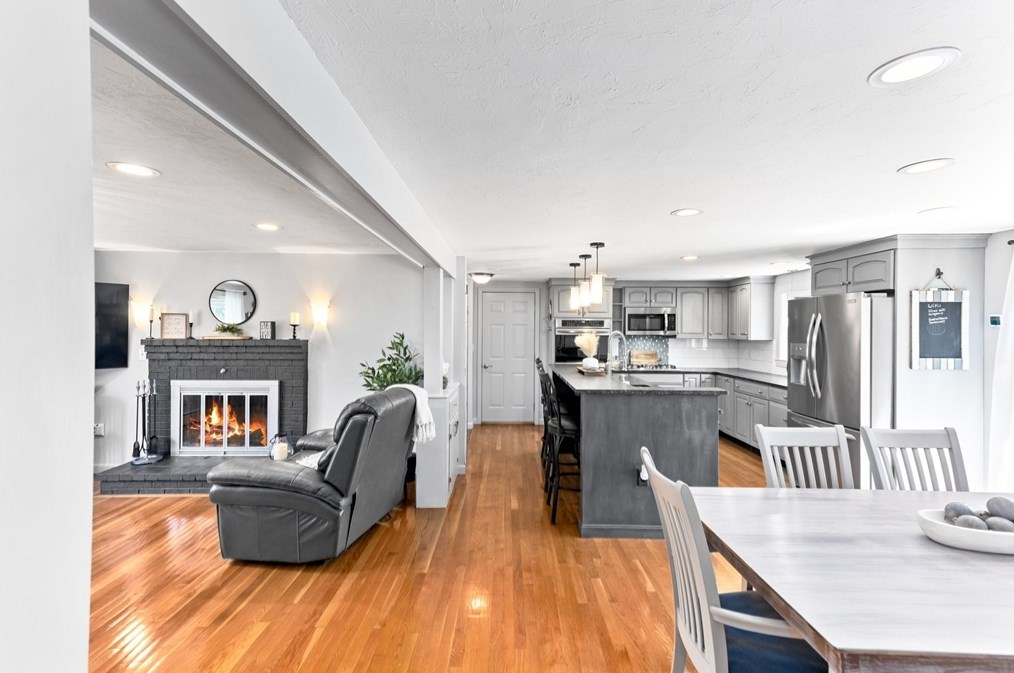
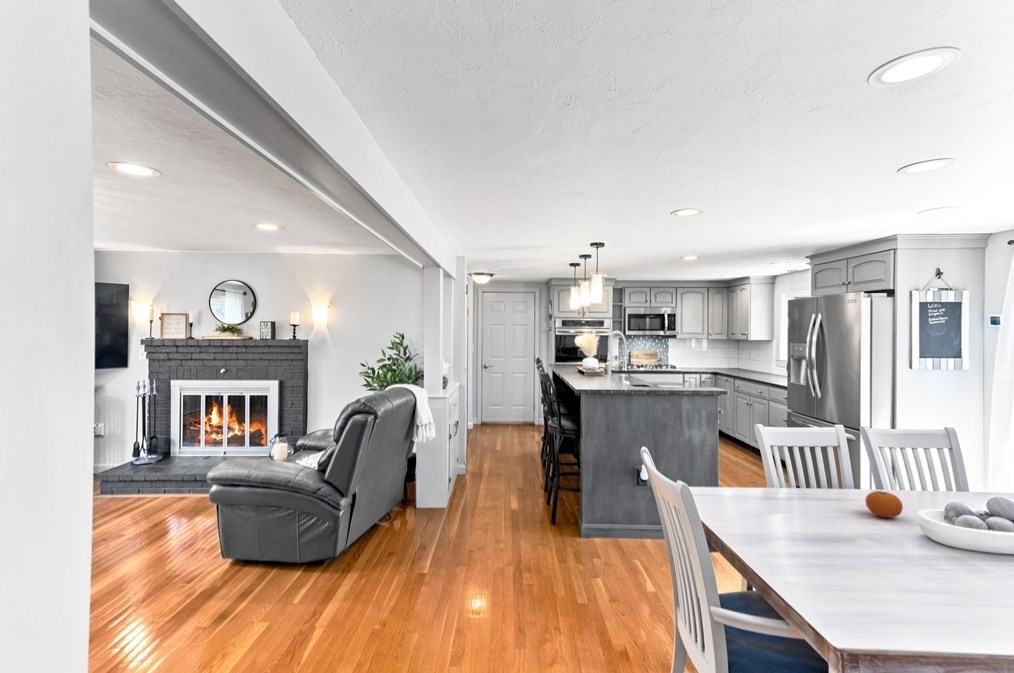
+ fruit [864,490,904,519]
